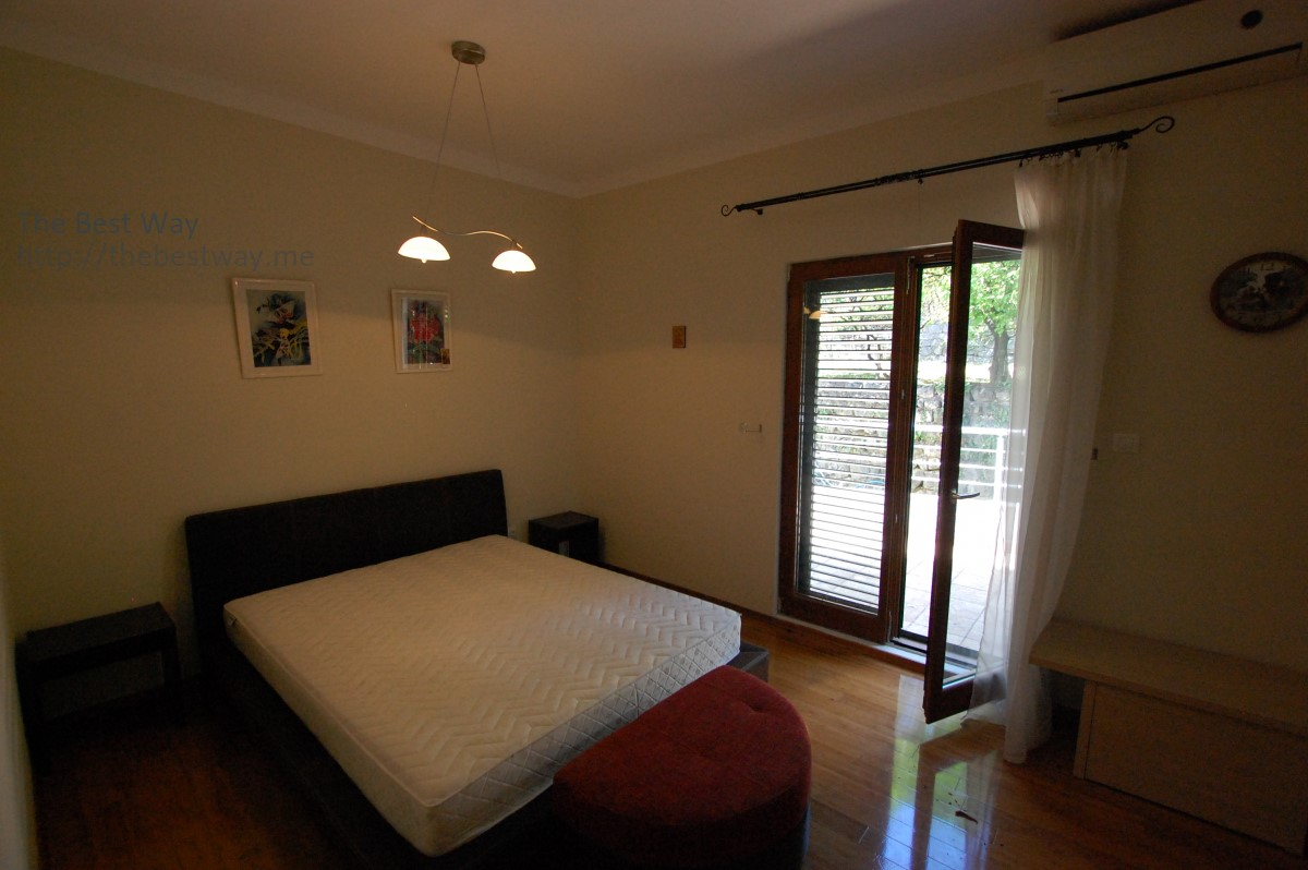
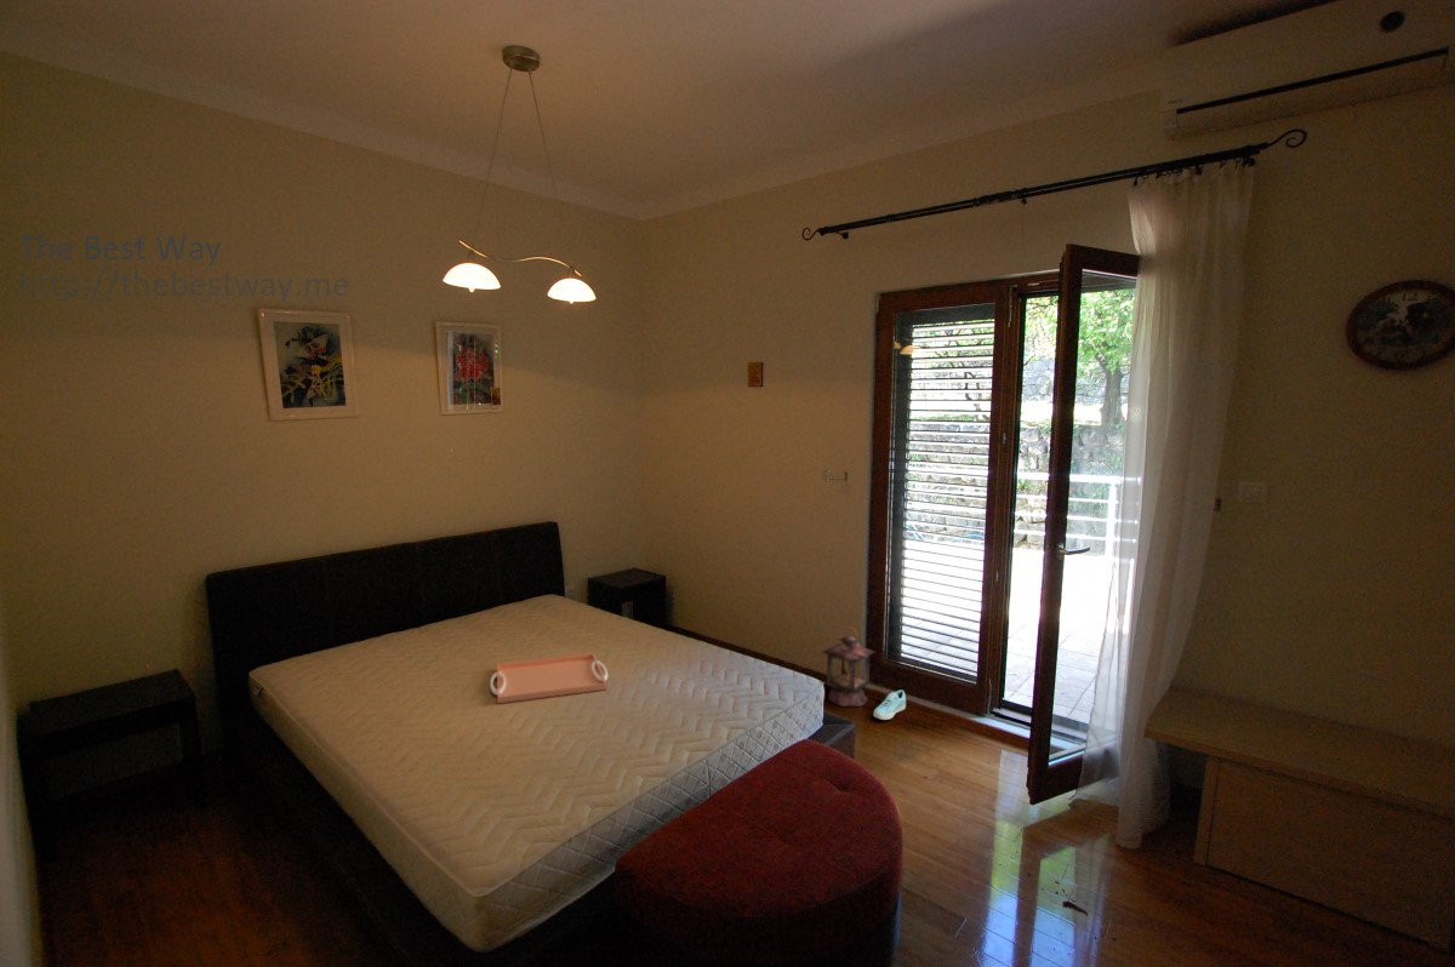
+ candle lantern [820,625,877,708]
+ sneaker [872,690,907,721]
+ serving tray [489,652,609,705]
